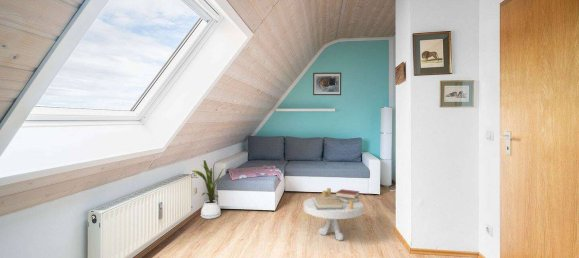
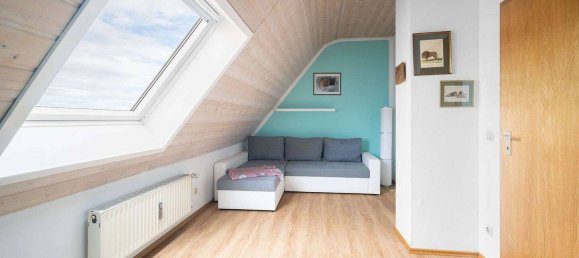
- side table [303,187,364,241]
- house plant [191,159,226,220]
